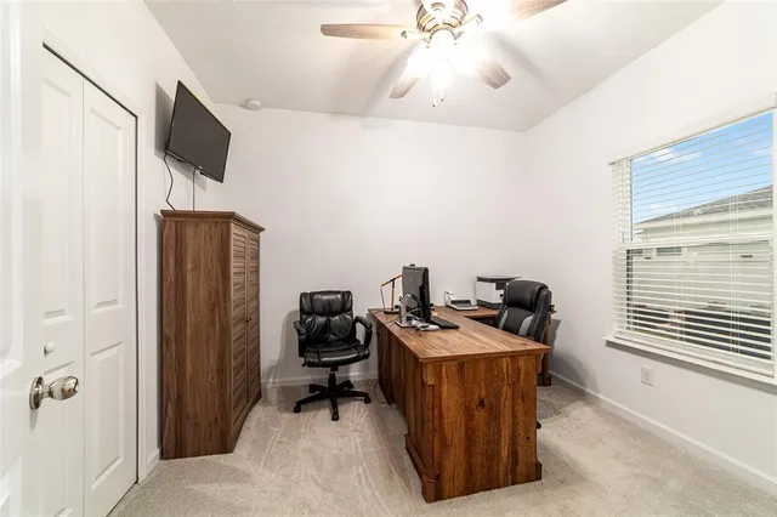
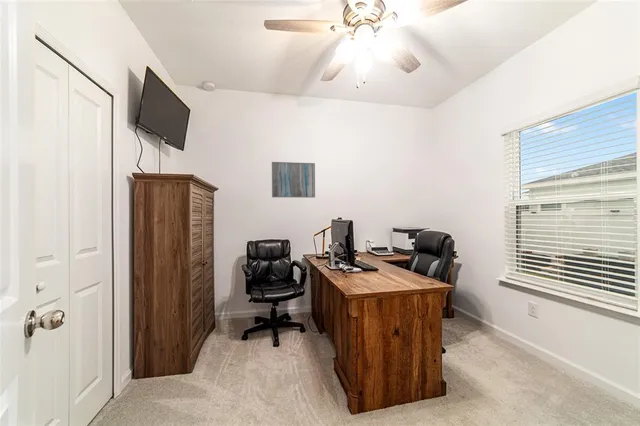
+ wall art [271,161,316,199]
